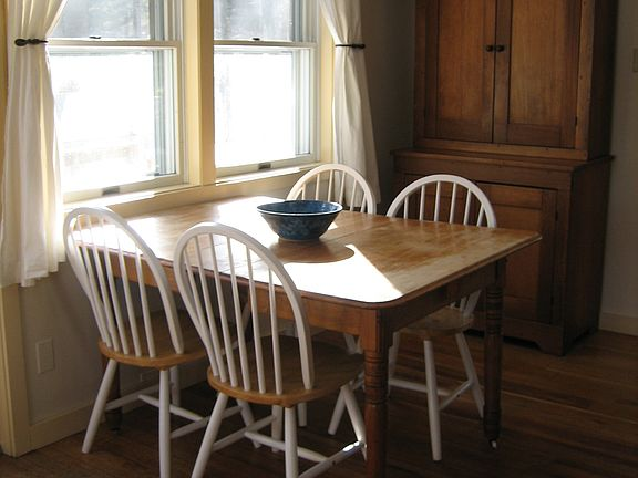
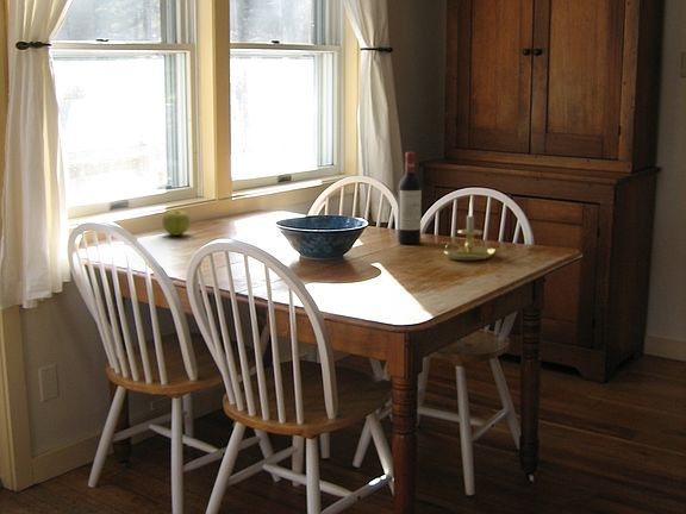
+ wine bottle [397,151,423,245]
+ apple [161,209,192,237]
+ candle holder [443,200,497,262]
